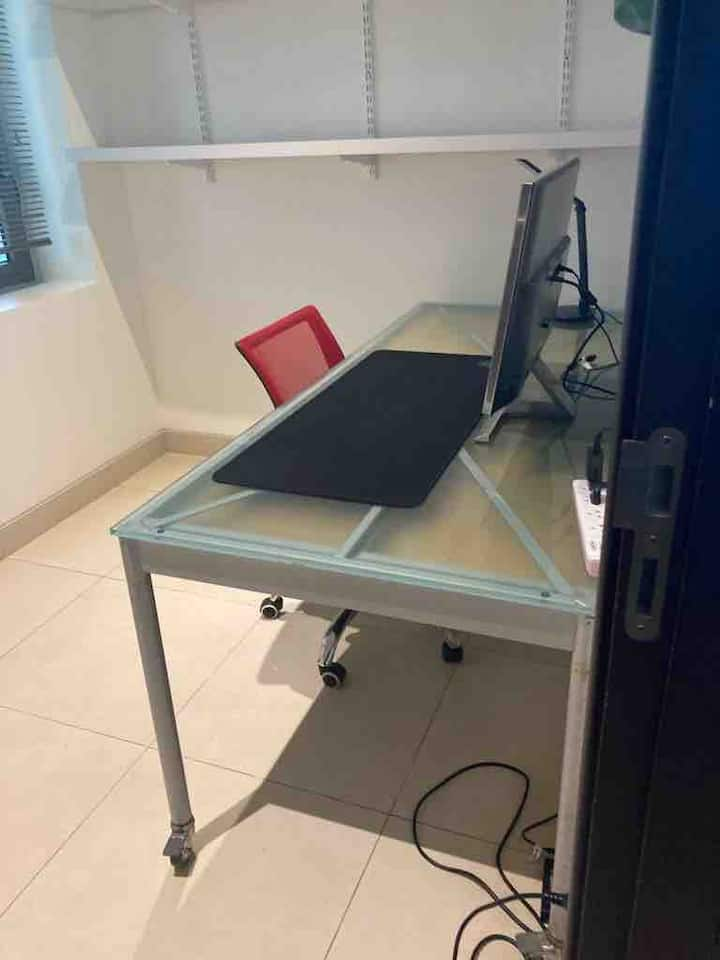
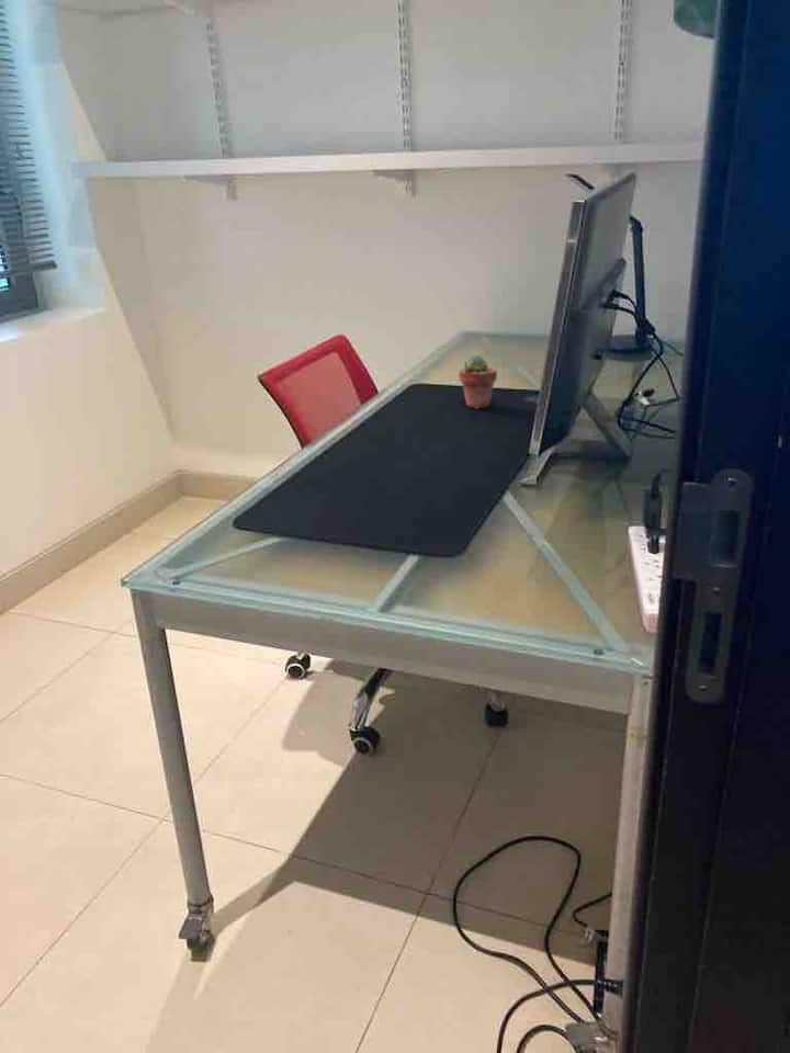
+ potted succulent [458,354,498,410]
